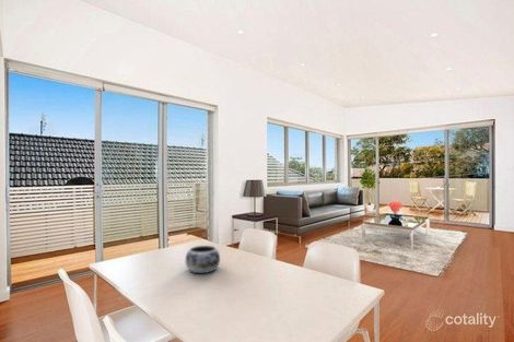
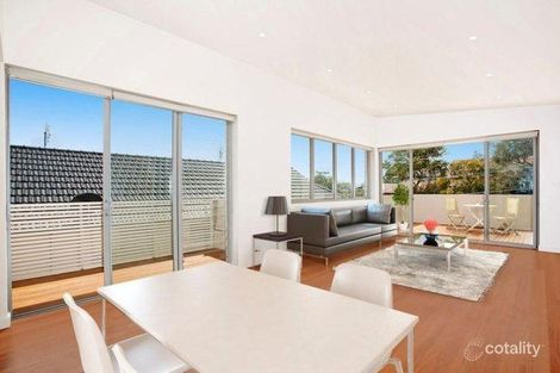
- decorative bowl [185,245,221,274]
